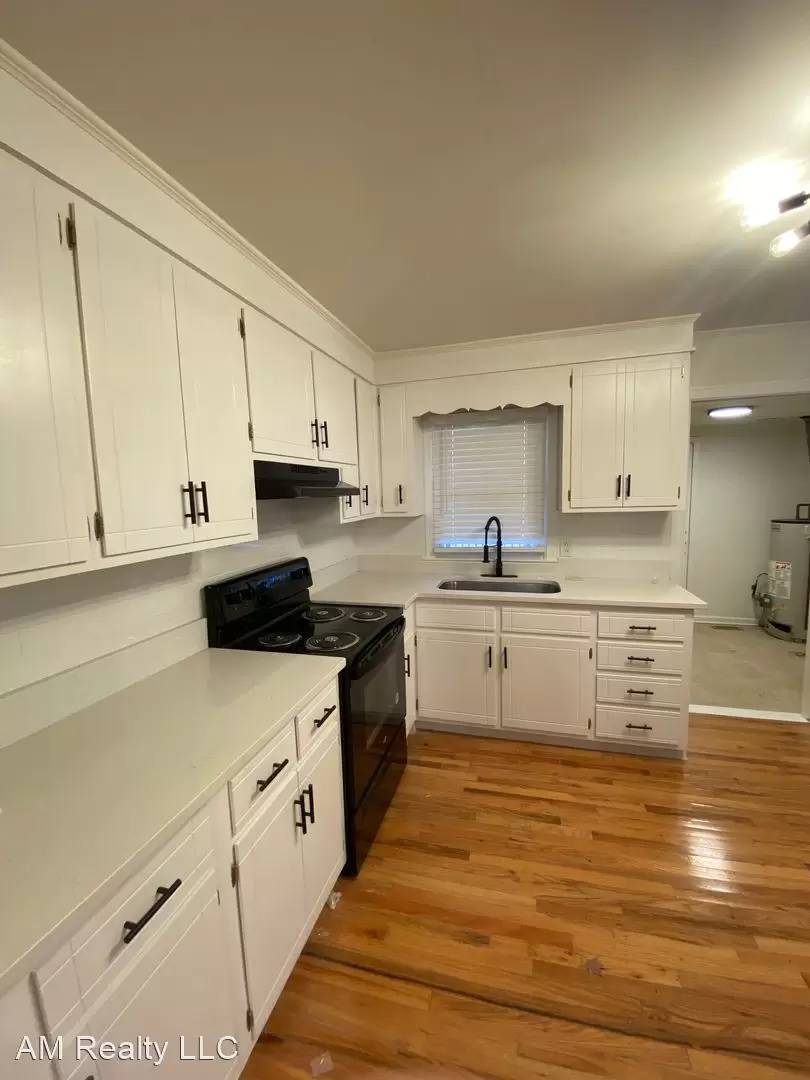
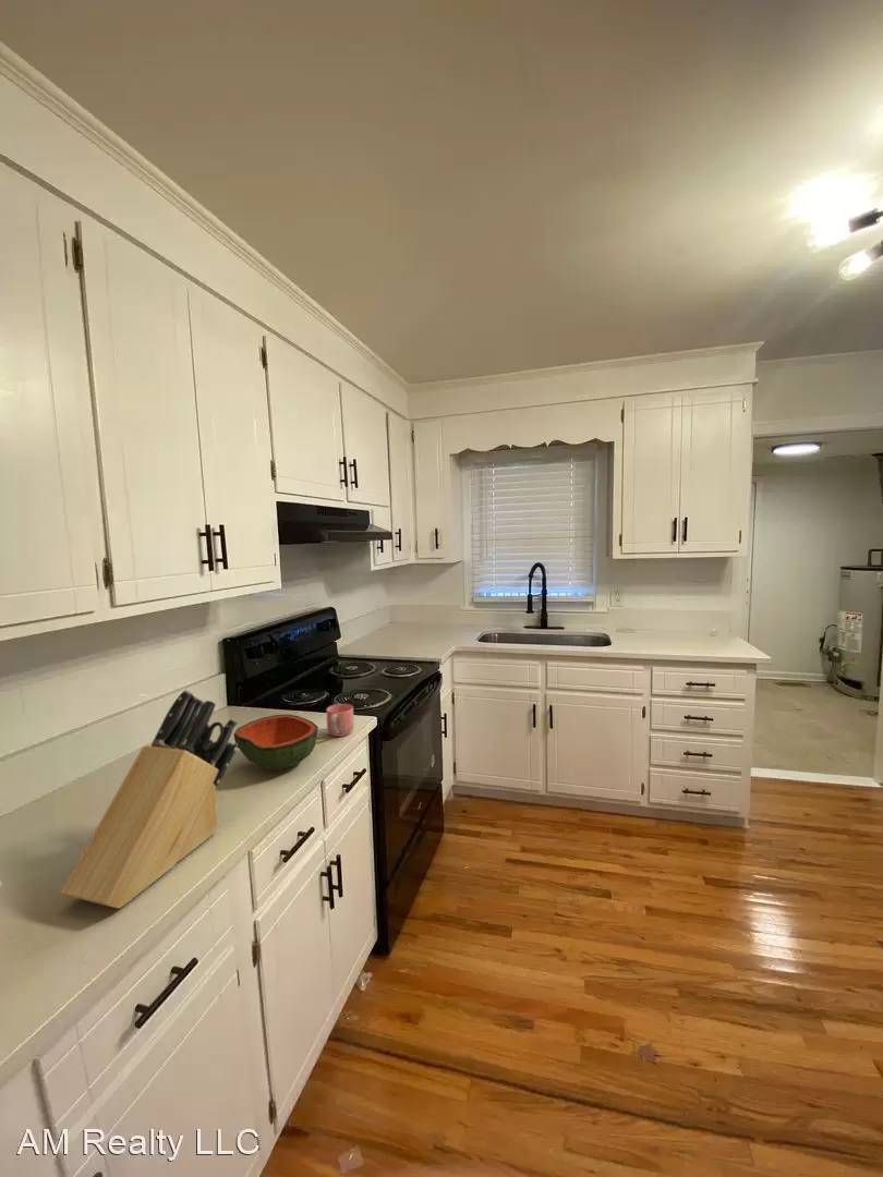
+ bowl [232,714,319,772]
+ mug [326,703,355,738]
+ knife block [60,689,239,910]
